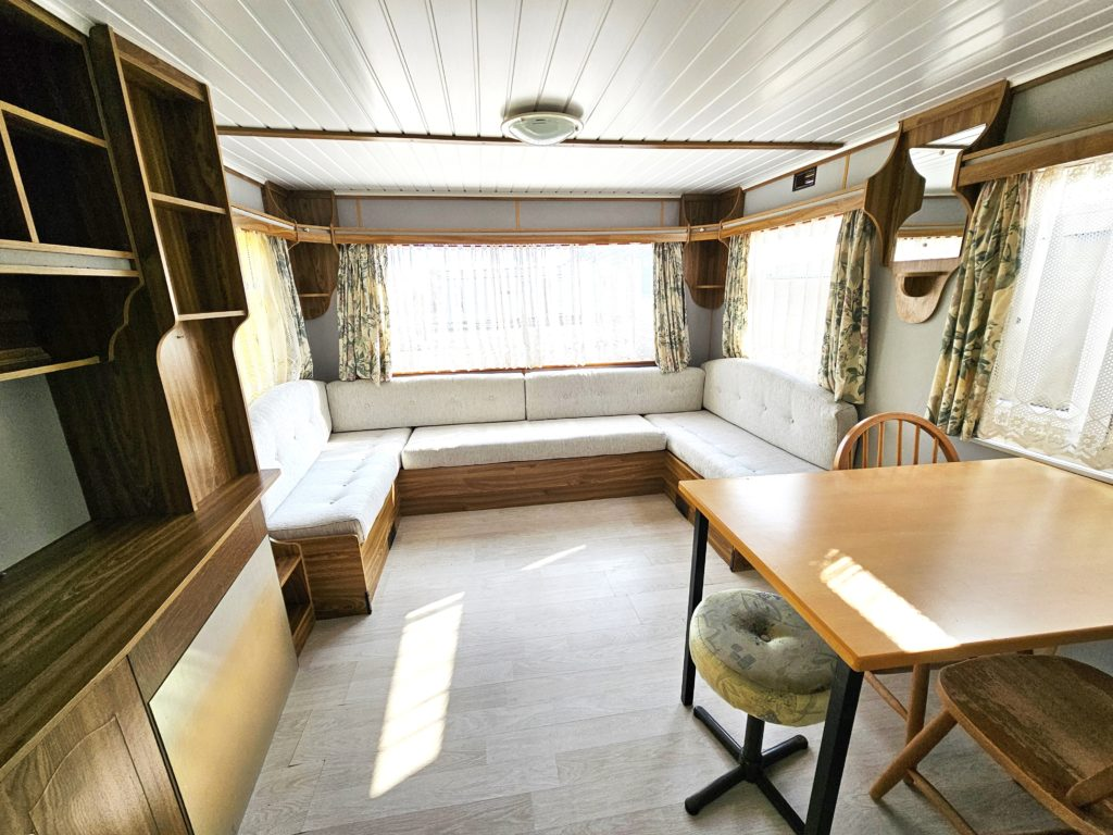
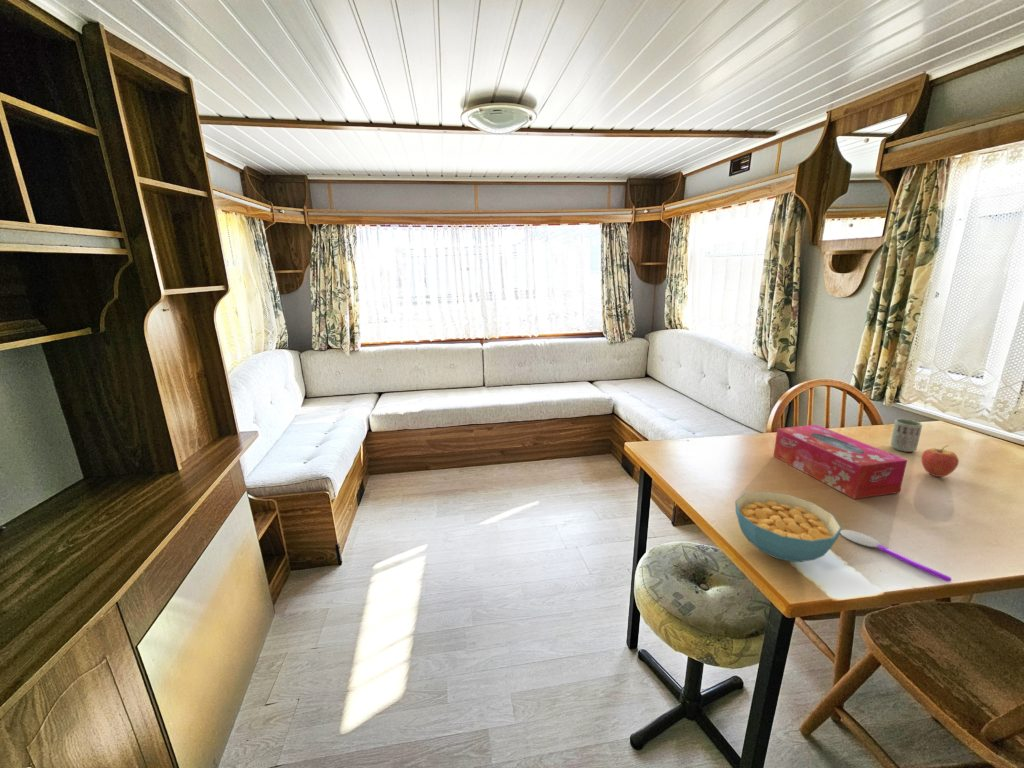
+ cup [889,418,923,453]
+ spoon [840,529,952,583]
+ tissue box [773,424,908,500]
+ cereal bowl [734,490,843,563]
+ fruit [920,444,960,478]
